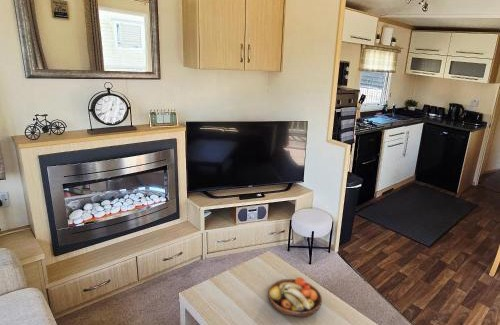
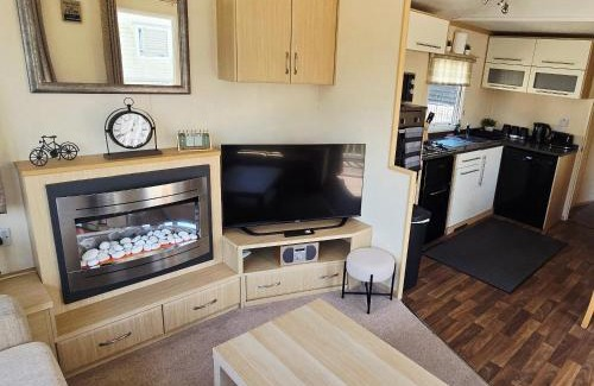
- fruit bowl [267,276,323,318]
